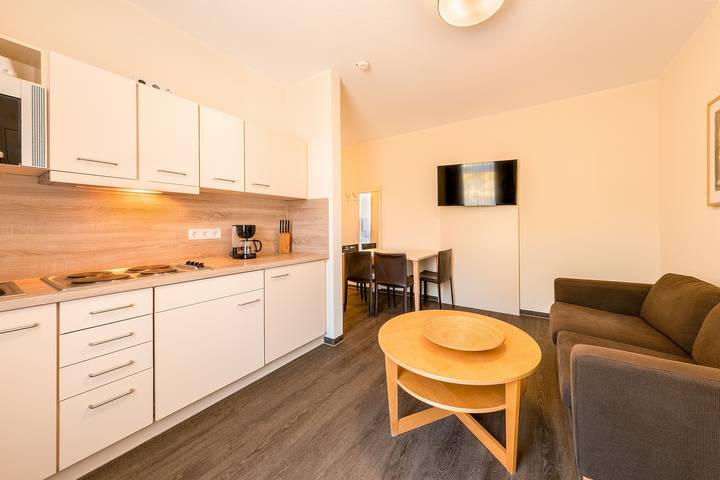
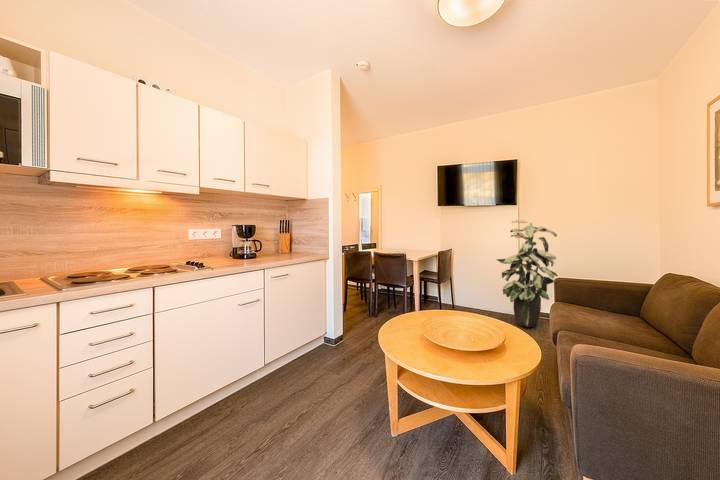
+ indoor plant [495,219,558,328]
